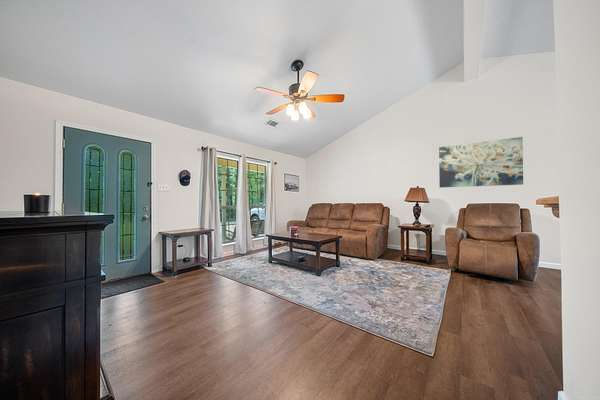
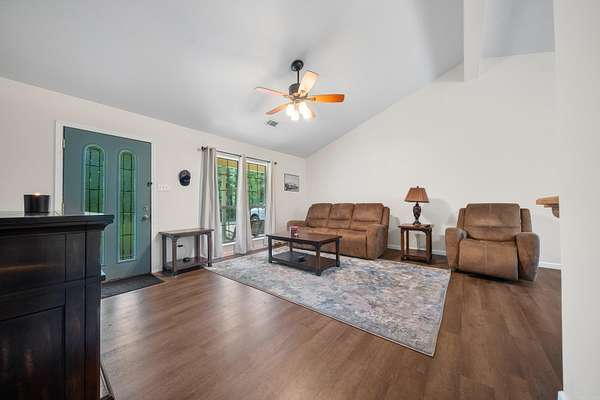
- wall art [438,136,524,189]
